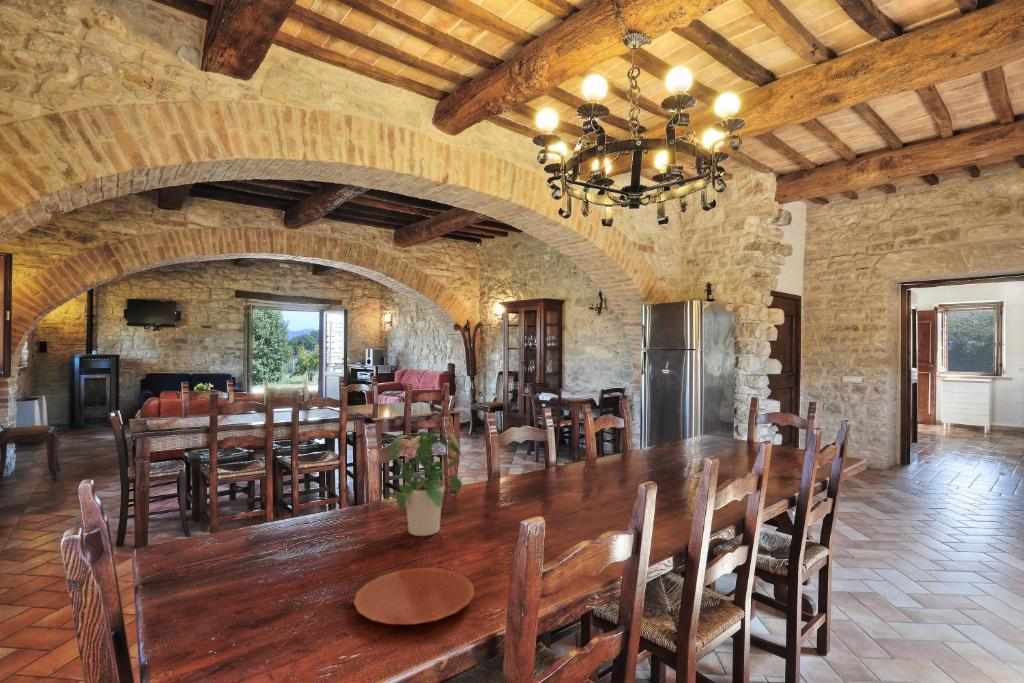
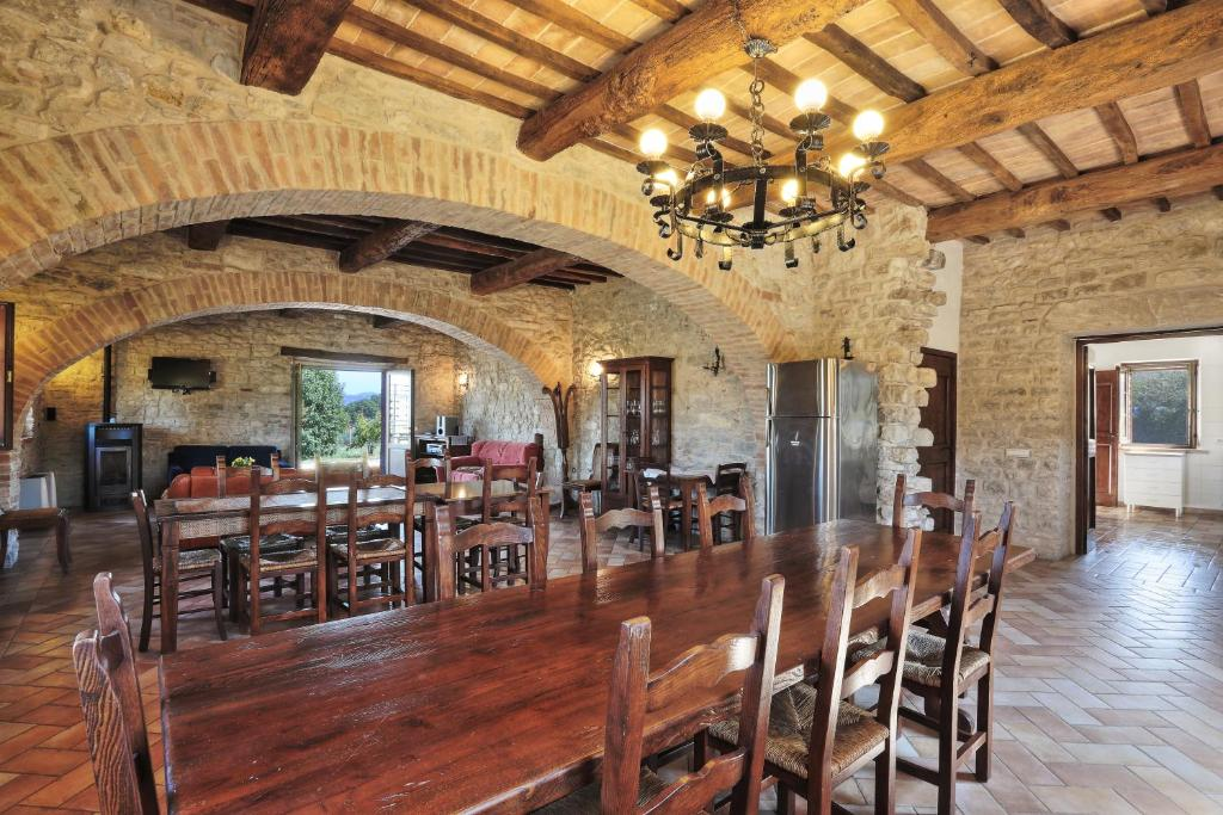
- plate [353,567,475,625]
- potted plant [388,428,464,537]
